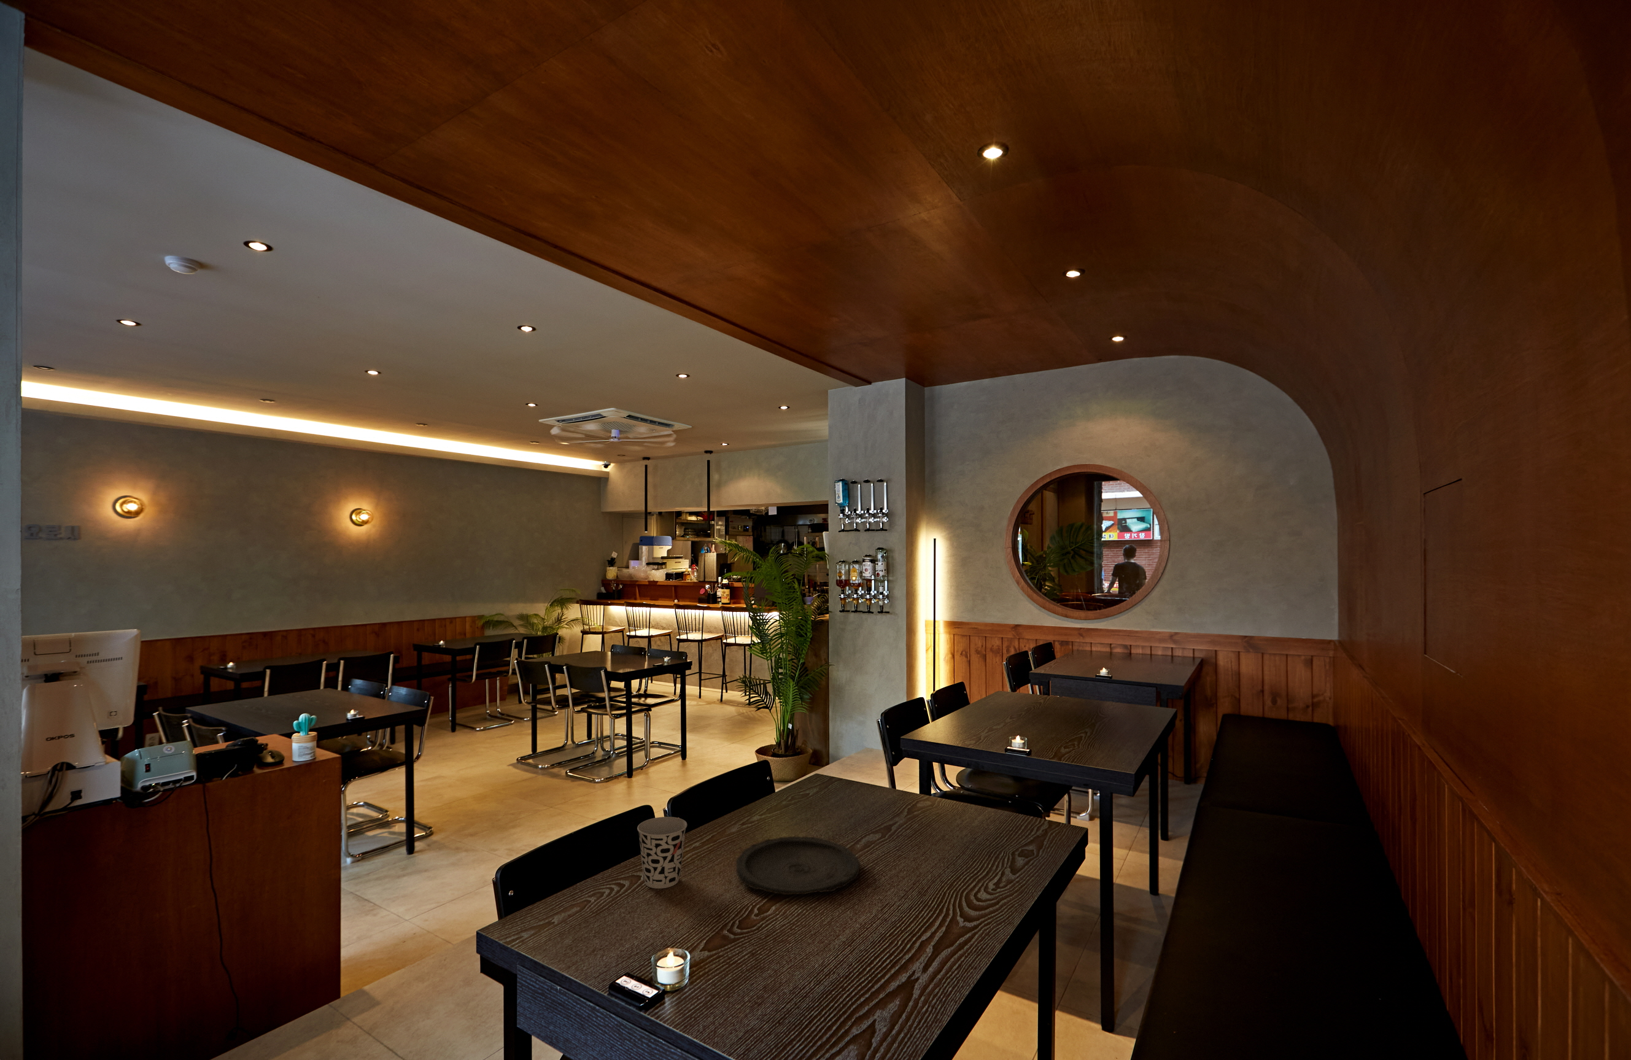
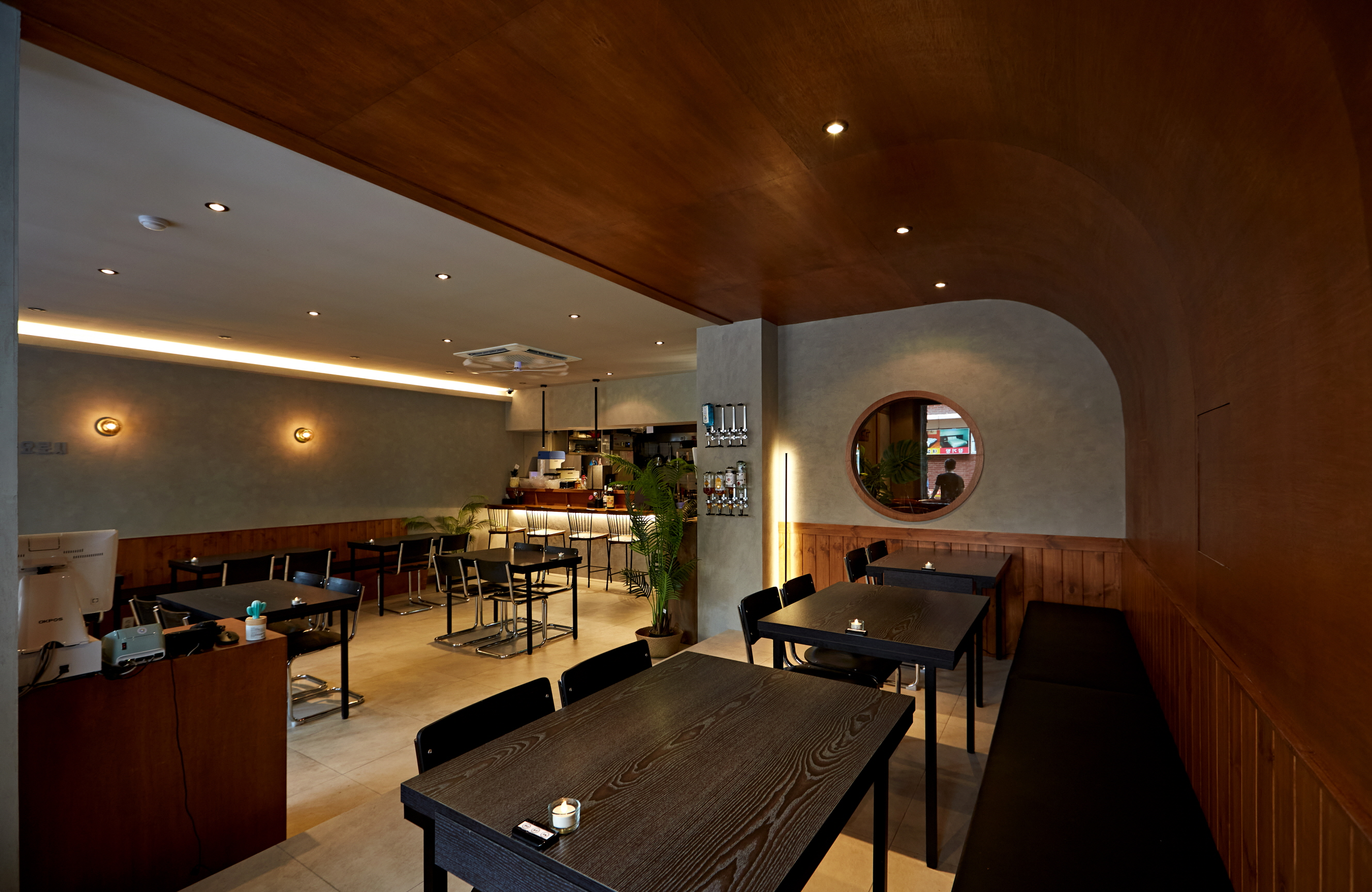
- plate [736,835,861,896]
- cup [636,816,687,889]
